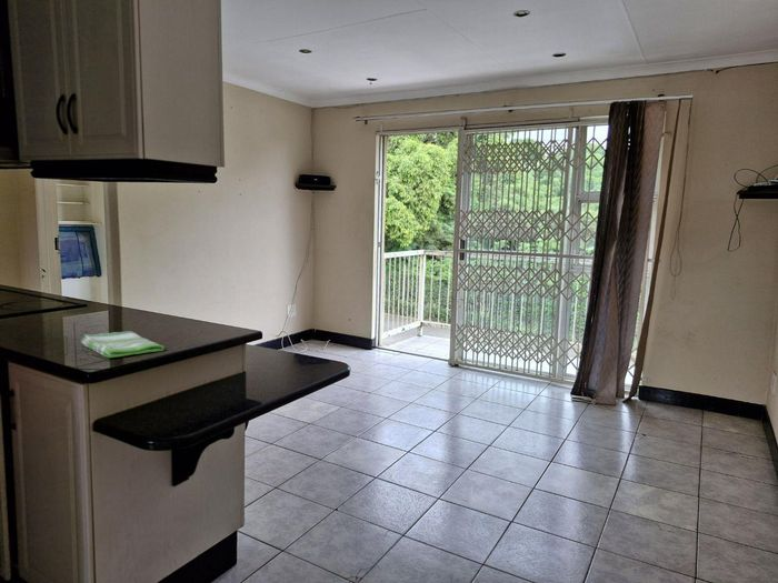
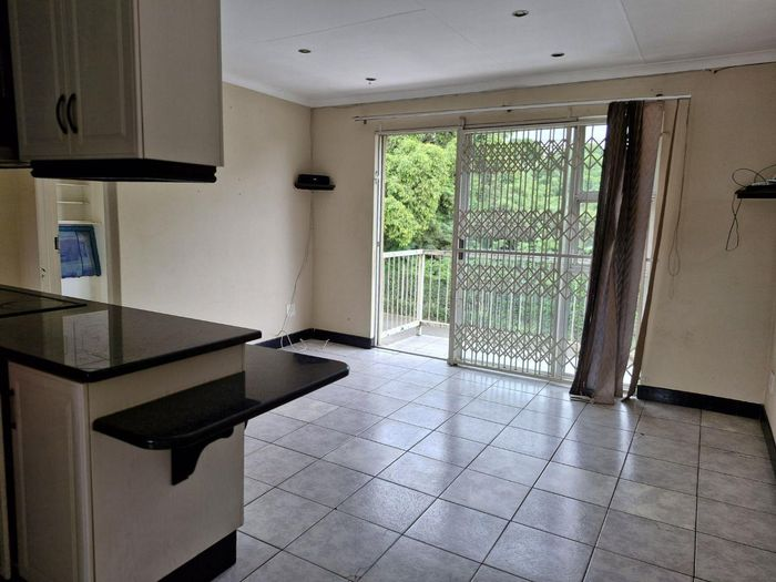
- dish towel [80,330,166,359]
